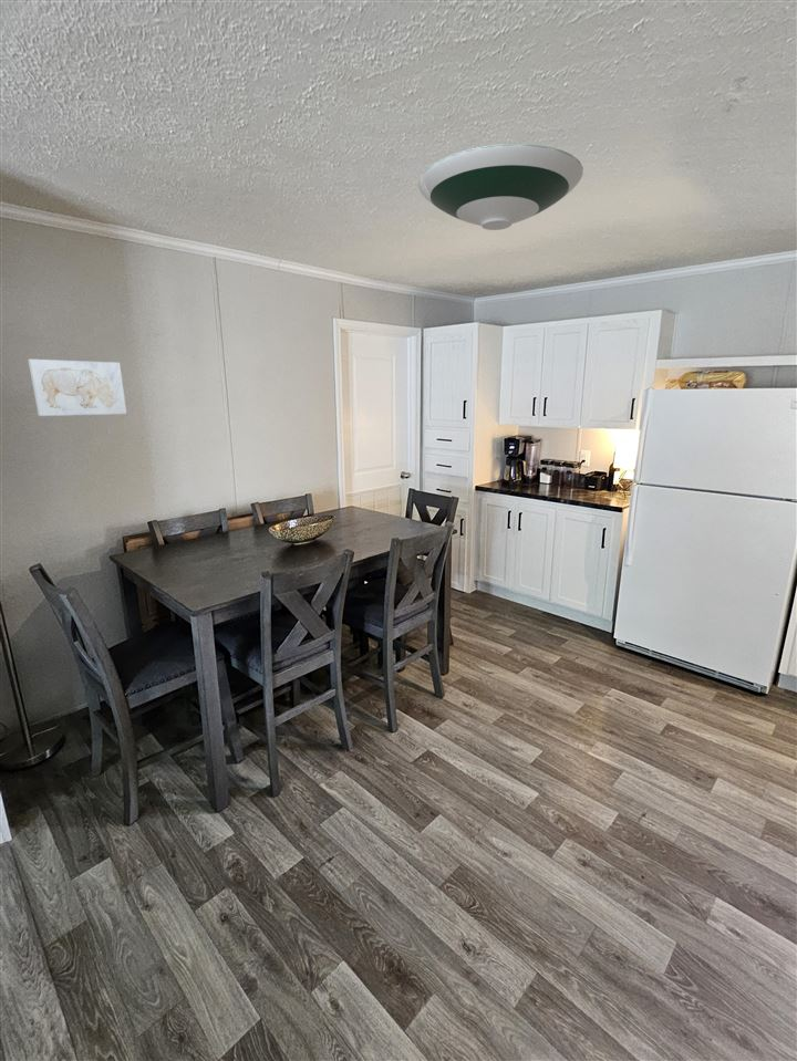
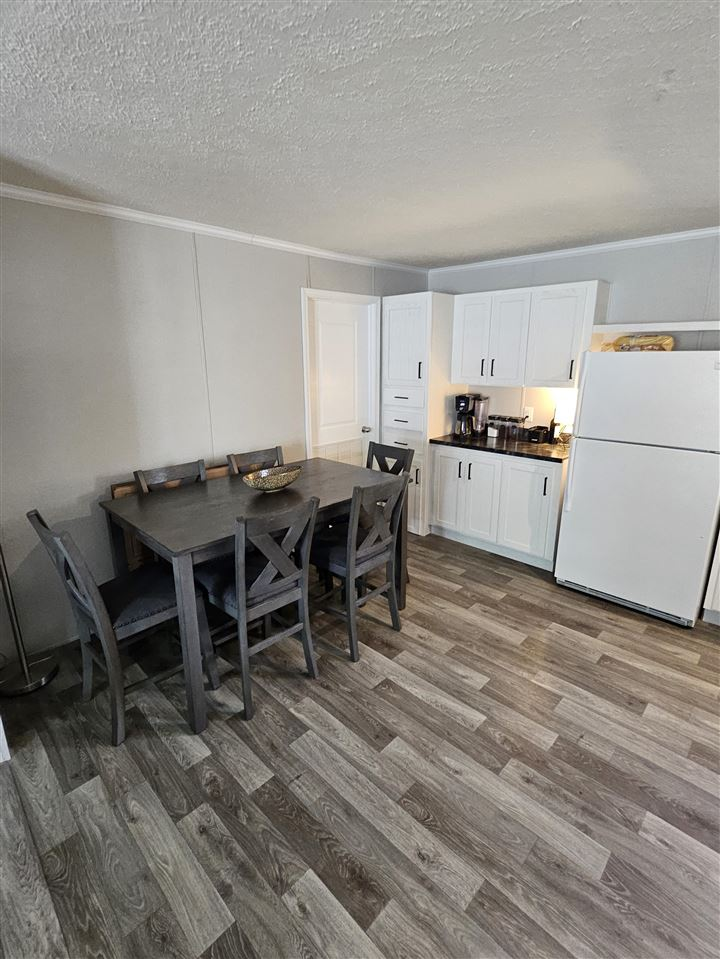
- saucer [417,143,584,231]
- wall art [27,358,127,417]
